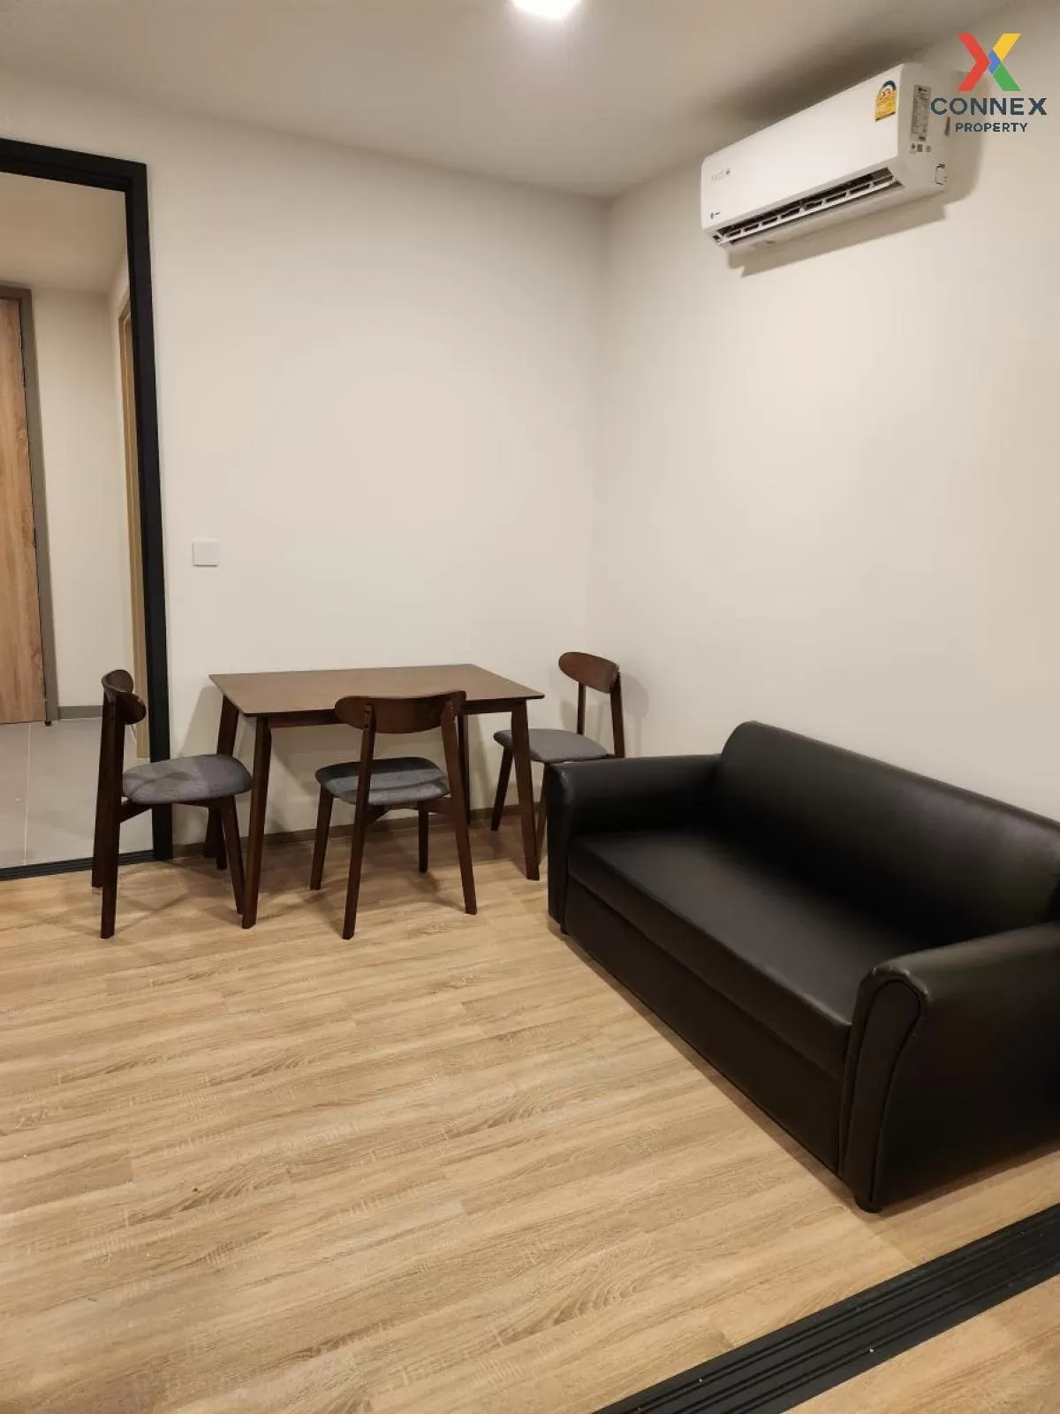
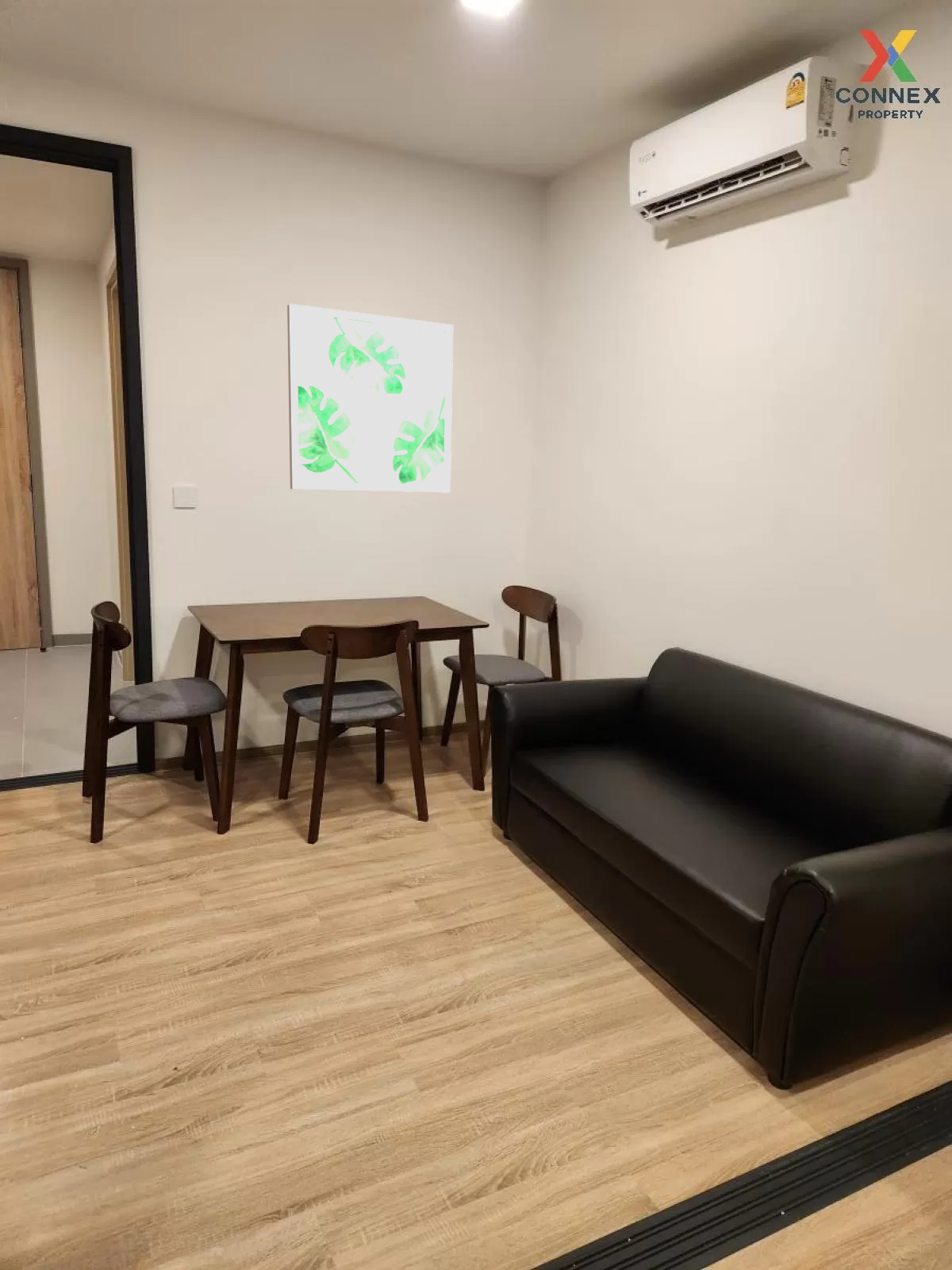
+ wall art [286,303,454,494]
